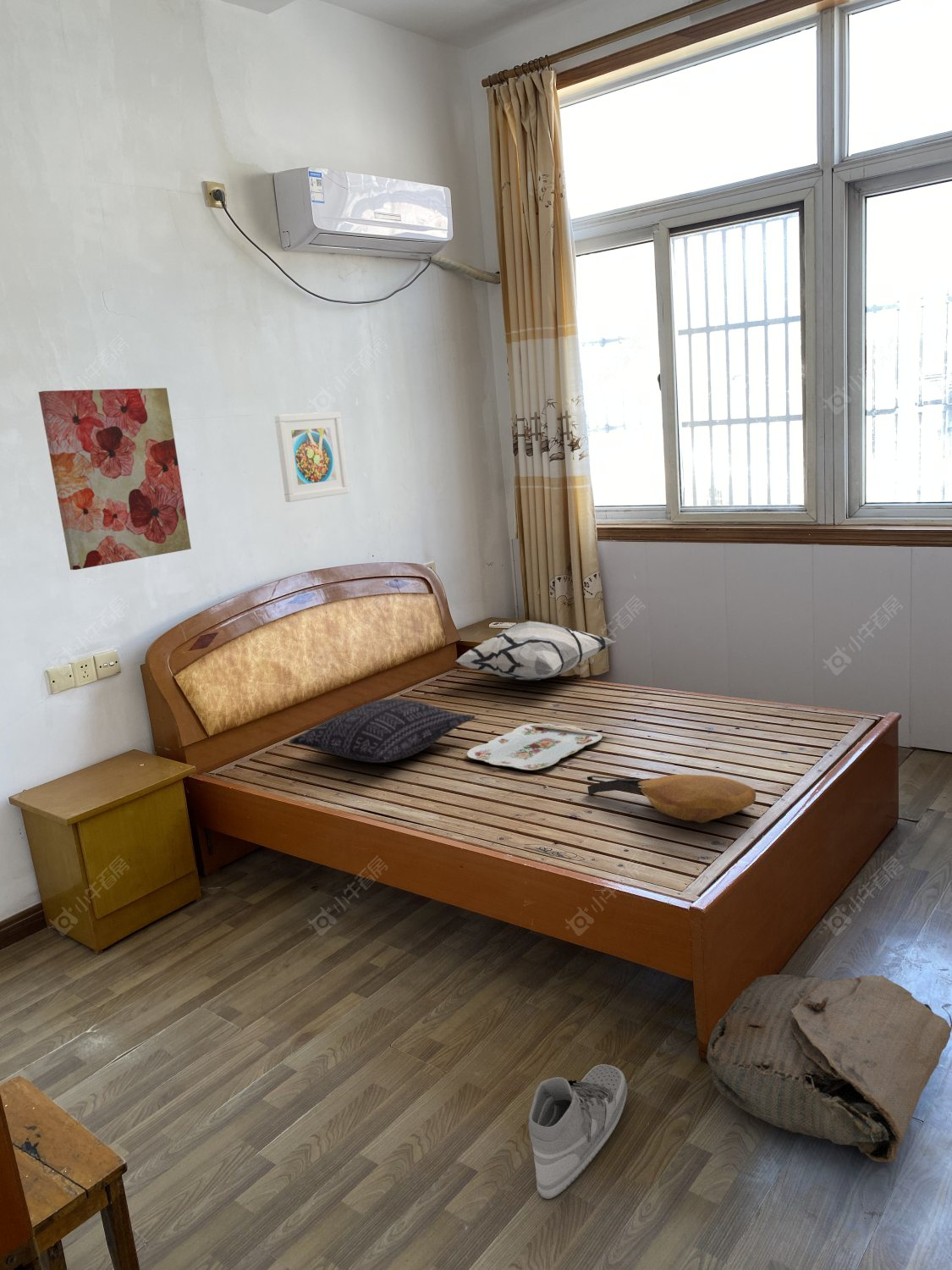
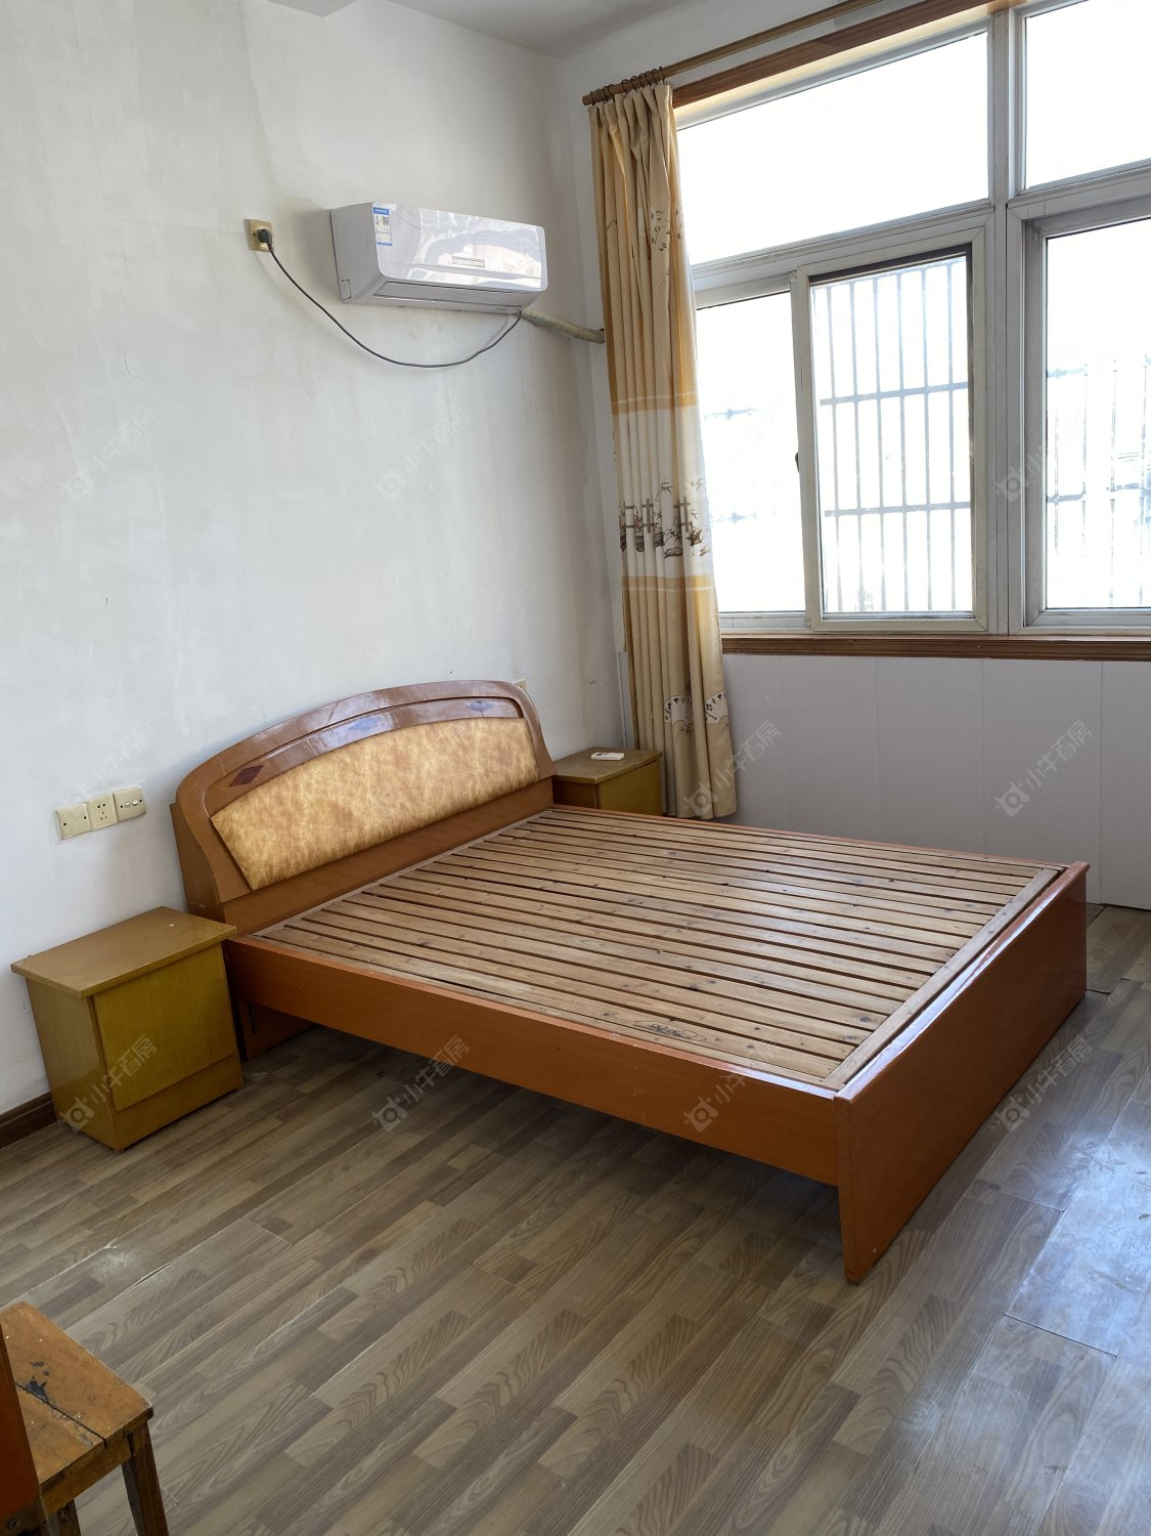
- pillow [289,699,476,764]
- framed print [273,411,350,503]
- shoe [527,1063,628,1200]
- tote bag [586,774,757,824]
- wall art [38,387,192,571]
- serving tray [466,722,603,771]
- decorative pillow [455,621,617,681]
- bag [706,974,952,1162]
